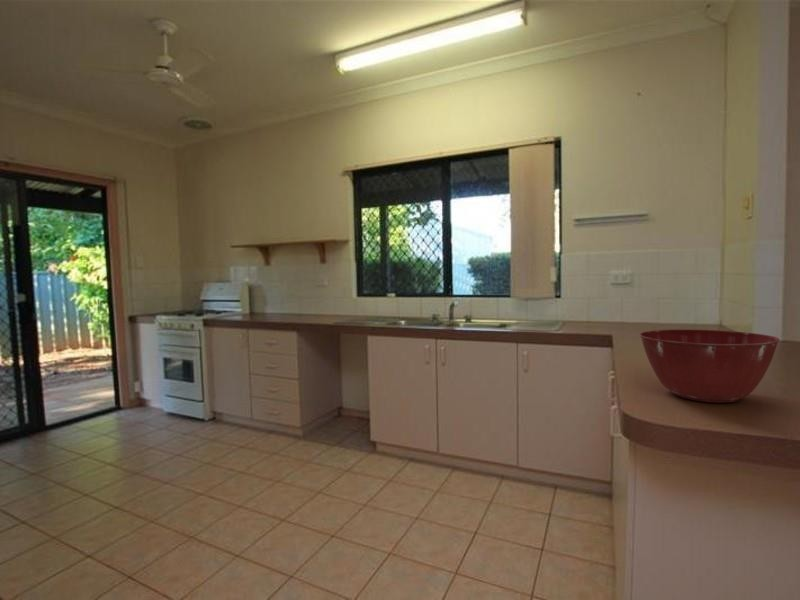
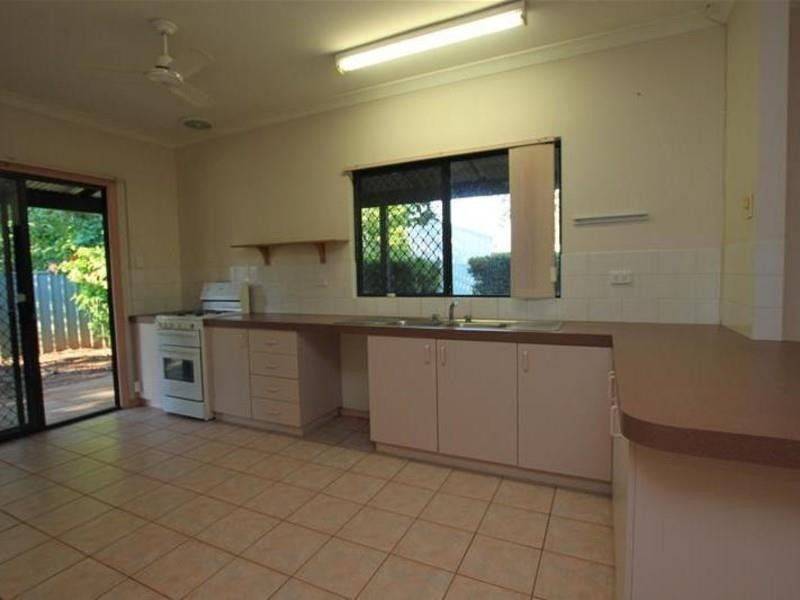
- mixing bowl [638,329,781,404]
